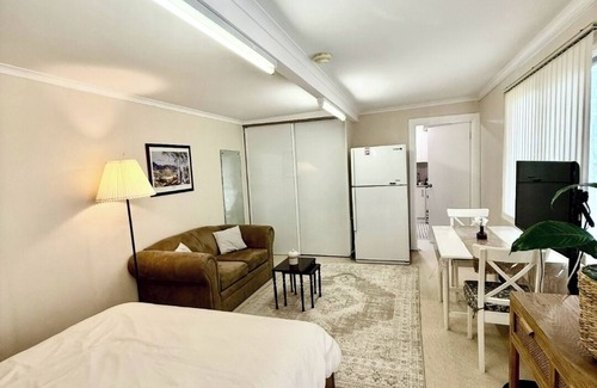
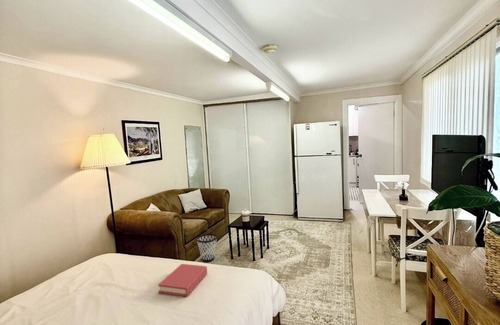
+ hardback book [157,263,208,298]
+ wastebasket [196,233,218,263]
